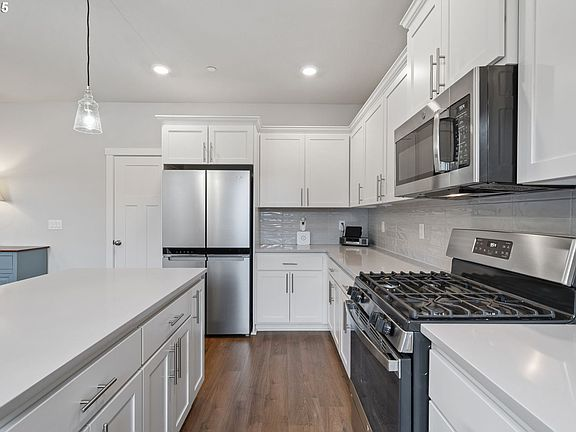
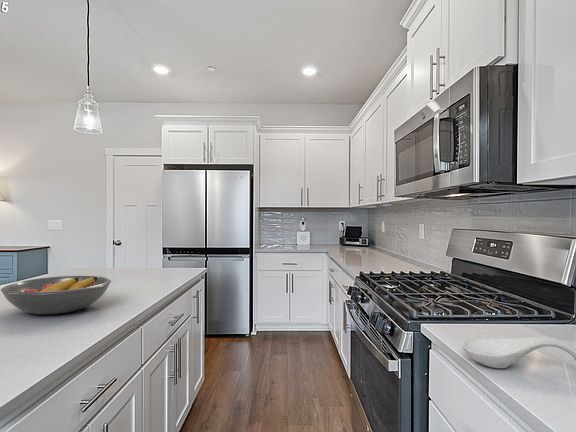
+ spoon rest [461,336,576,369]
+ fruit bowl [0,275,112,315]
